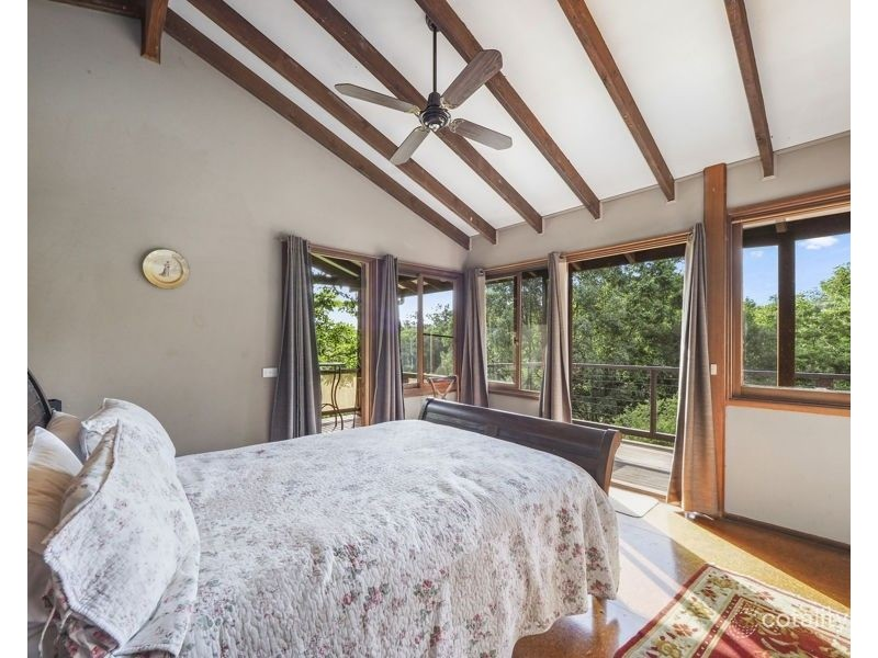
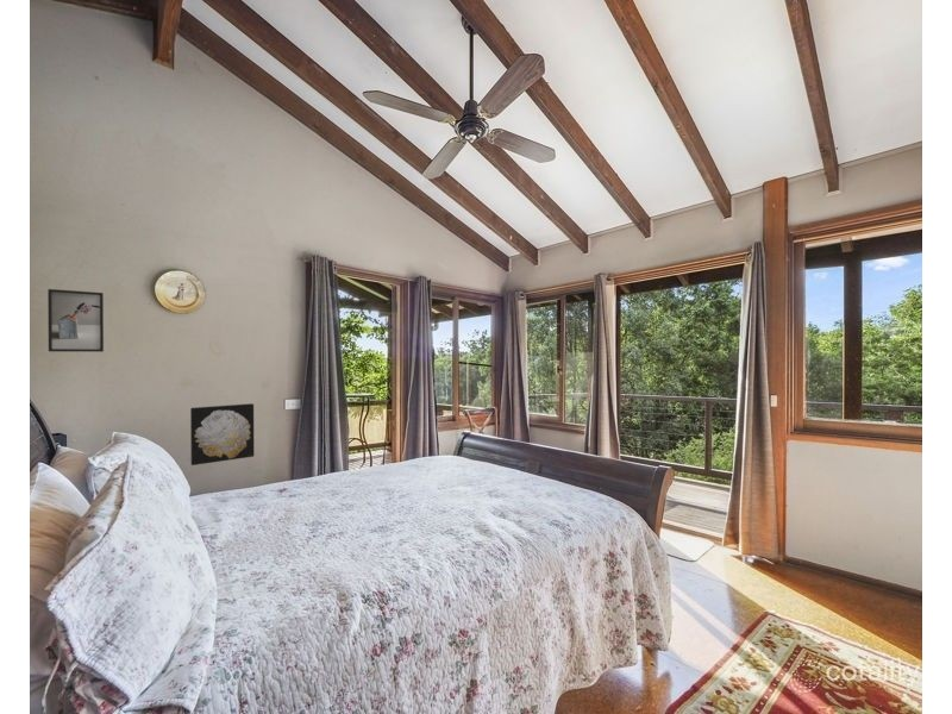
+ wall art [189,402,255,466]
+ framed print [46,288,105,353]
